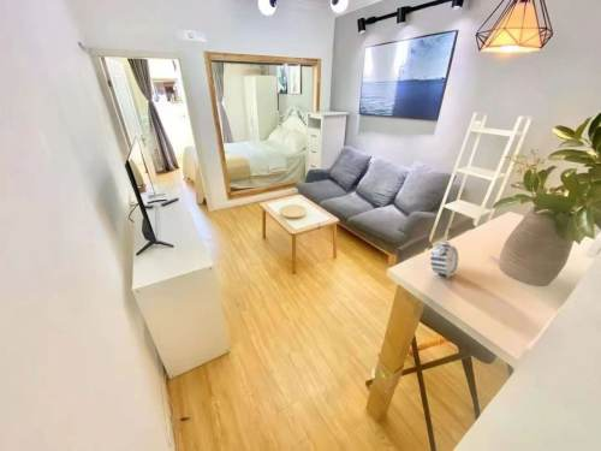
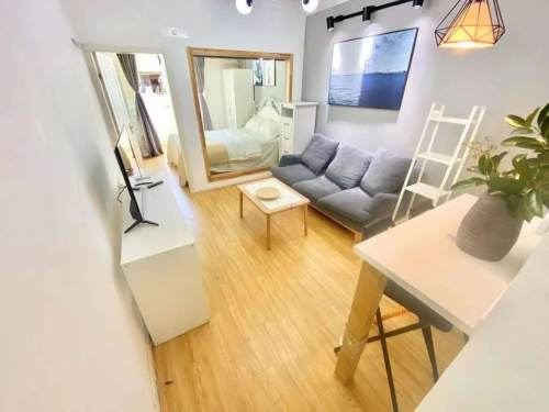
- alarm clock [429,238,460,280]
